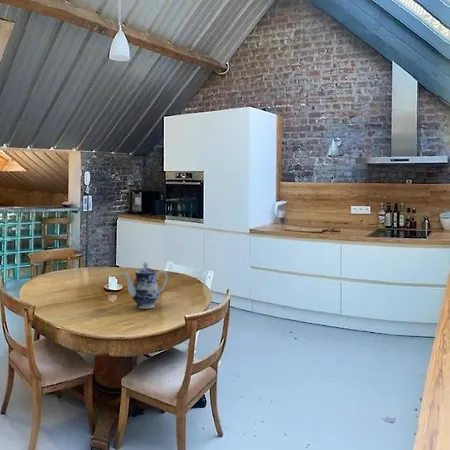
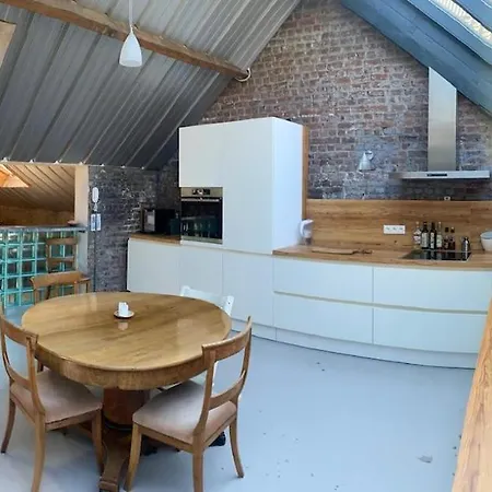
- teapot [121,261,169,310]
